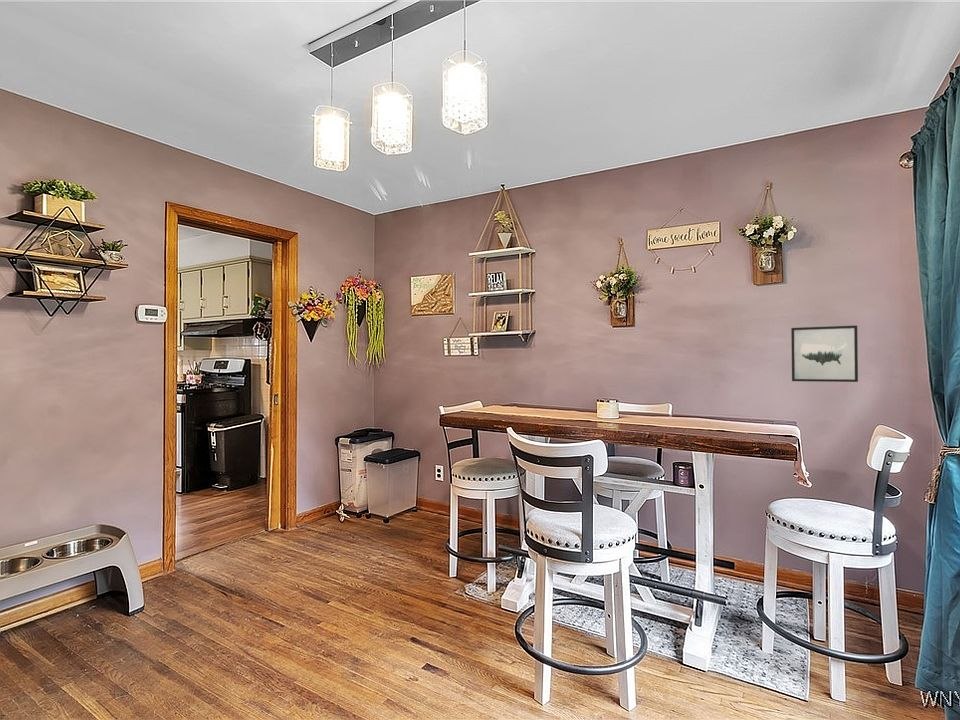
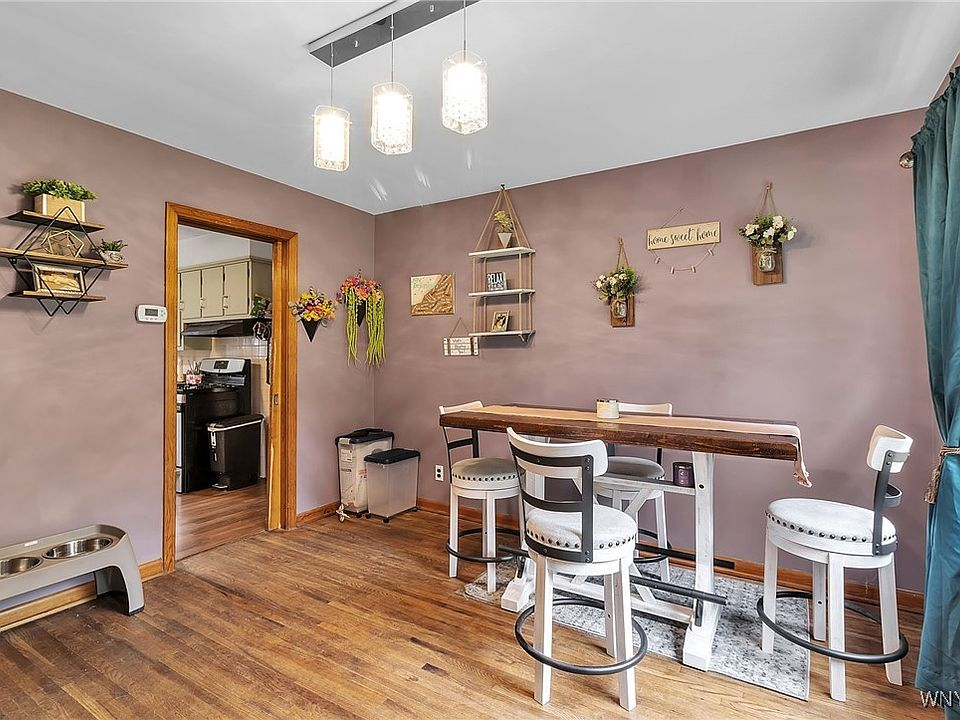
- wall art [790,324,859,383]
